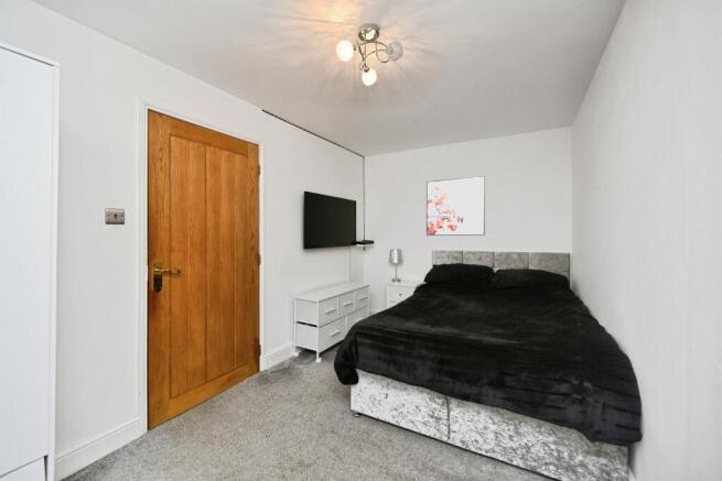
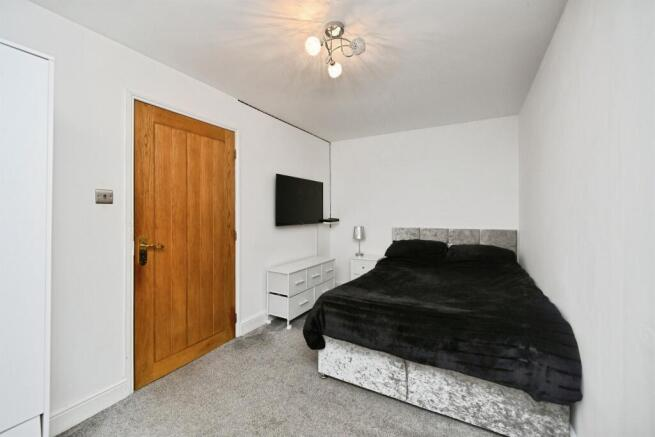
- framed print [425,175,486,237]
